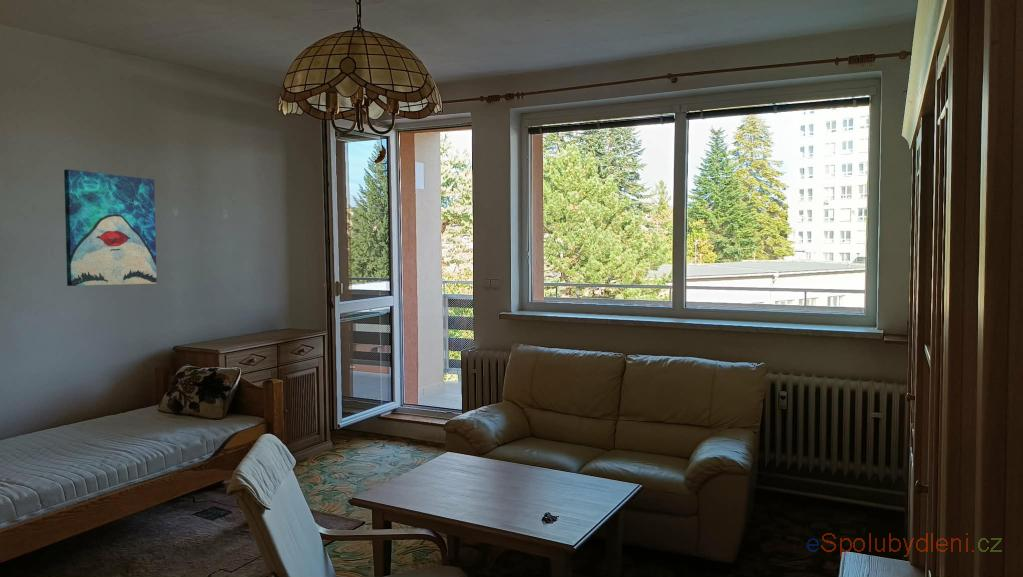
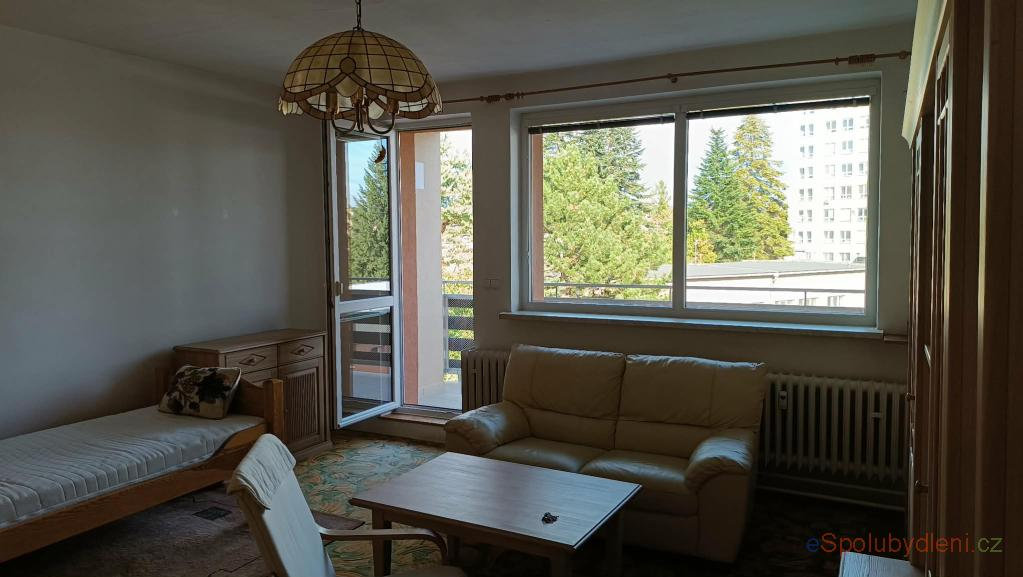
- wall art [63,168,158,287]
